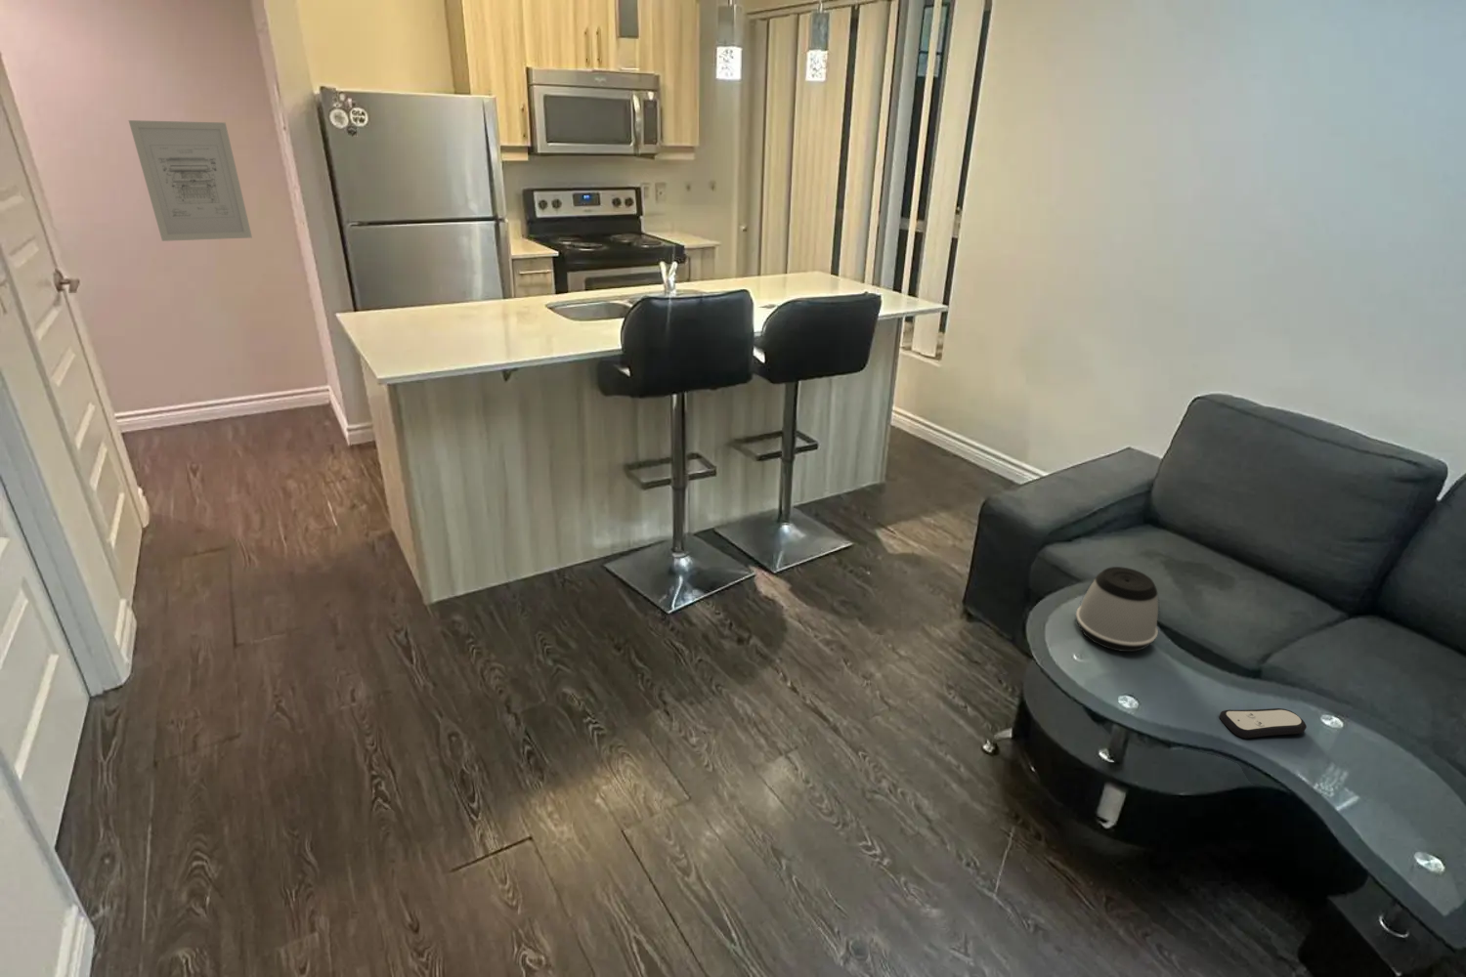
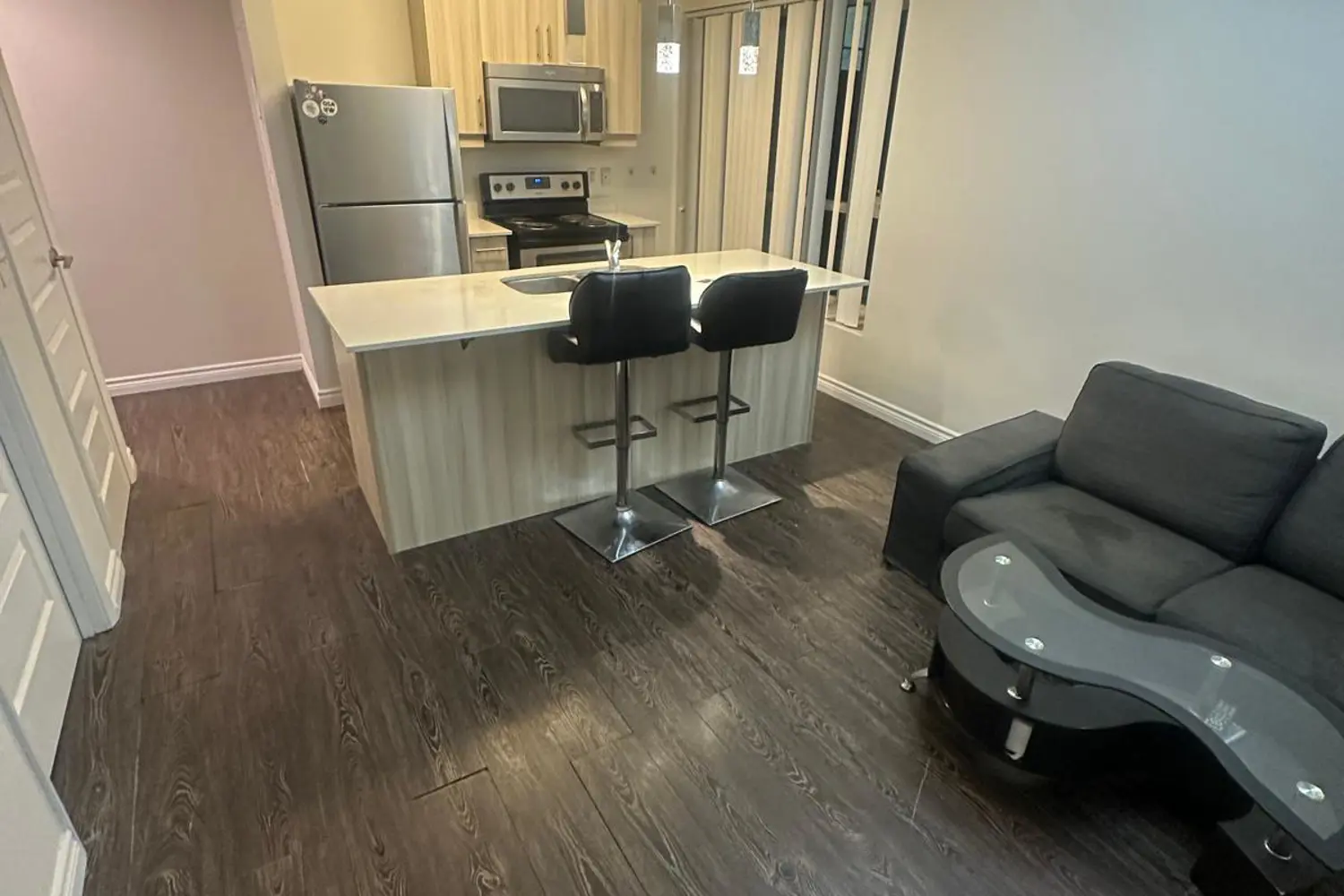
- remote control [1218,708,1308,738]
- wall art [128,119,253,242]
- speaker [1076,566,1161,653]
